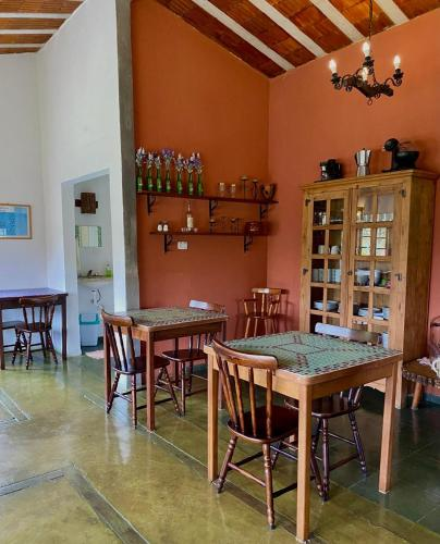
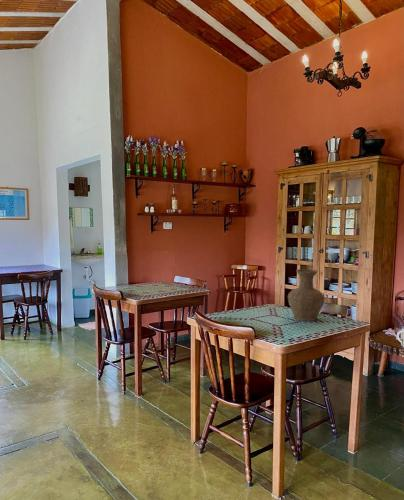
+ vase [287,268,326,322]
